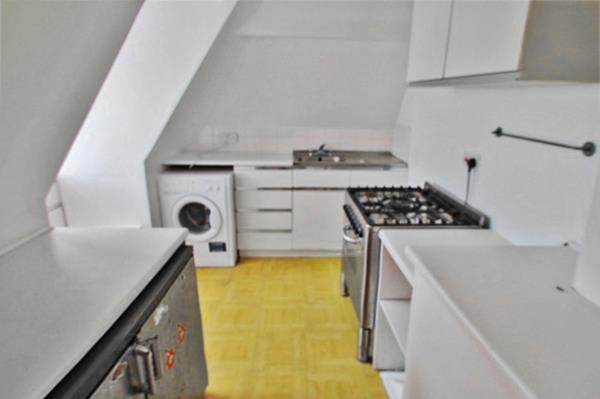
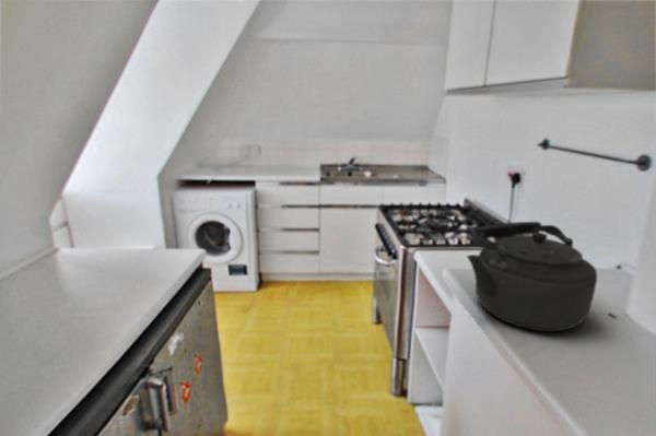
+ kettle [466,221,598,332]
